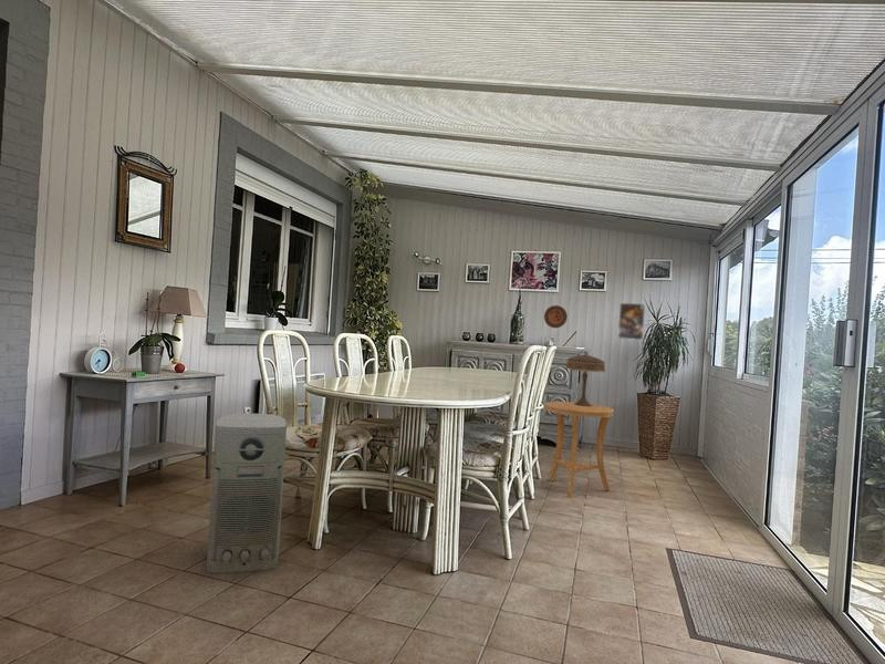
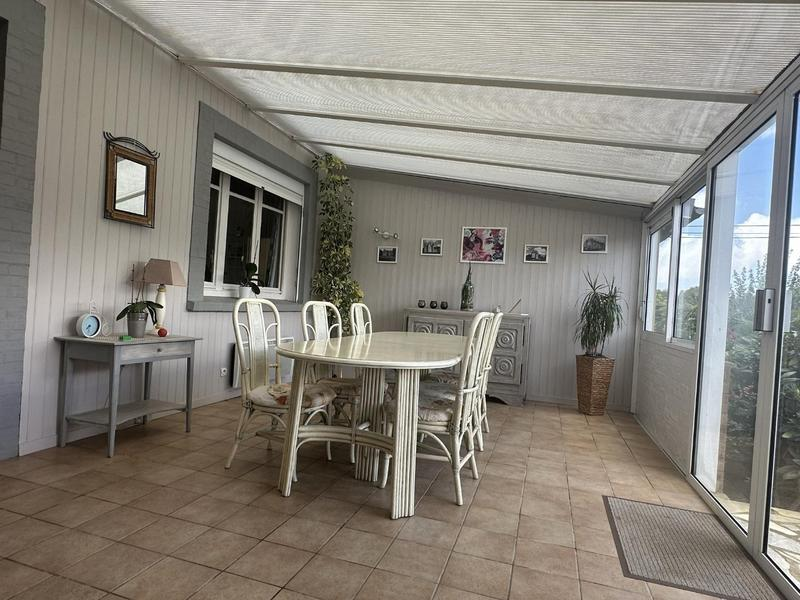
- side table [544,401,615,499]
- decorative plate [543,304,569,329]
- table lamp [564,351,606,406]
- air purifier [206,413,288,573]
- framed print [616,302,646,341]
